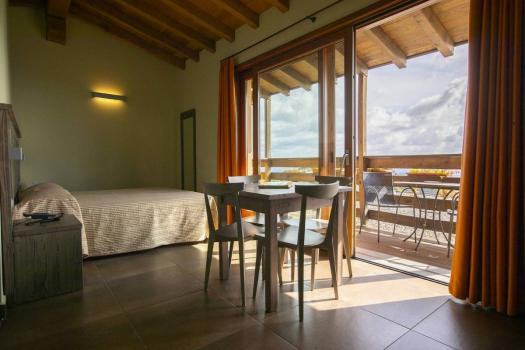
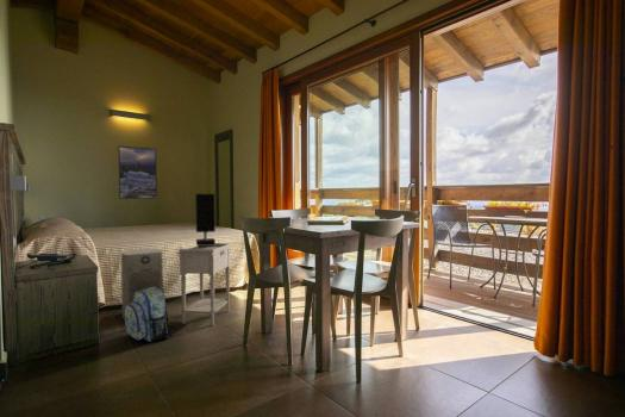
+ nightstand [175,242,232,326]
+ fan [120,248,164,320]
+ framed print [117,144,158,200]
+ backpack [124,287,173,343]
+ table lamp [194,193,217,247]
